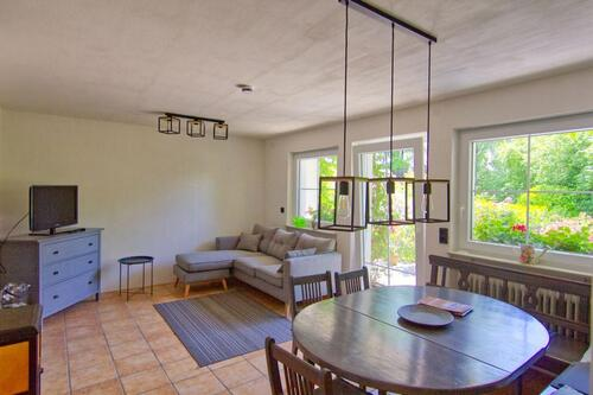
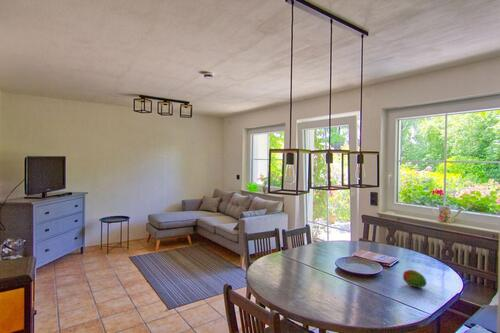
+ fruit [402,269,428,288]
